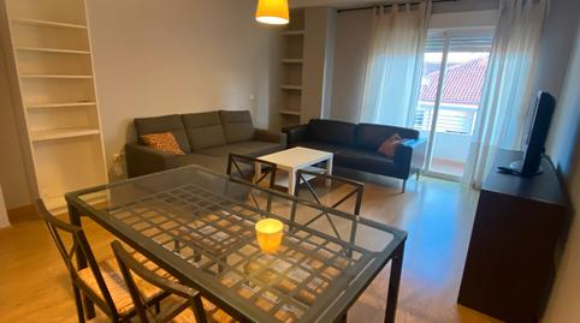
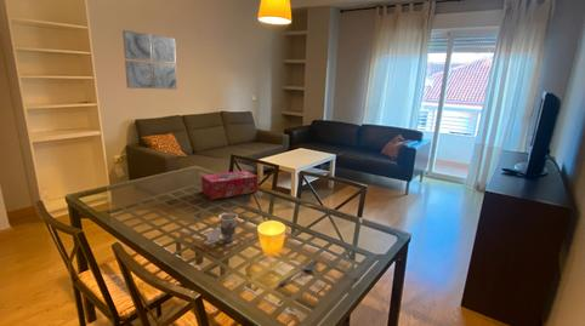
+ spoon [278,259,319,286]
+ wall art [121,29,178,91]
+ cup [206,212,239,246]
+ tissue box [200,170,259,201]
